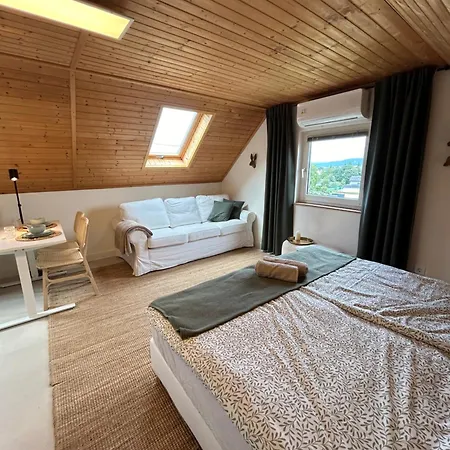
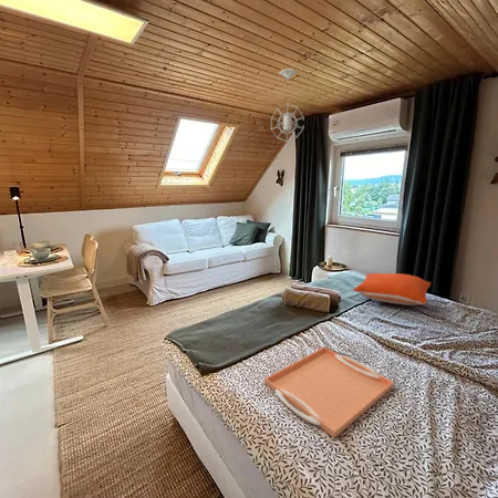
+ pendant light [270,68,304,143]
+ pillow [352,272,432,307]
+ serving tray [263,346,395,439]
